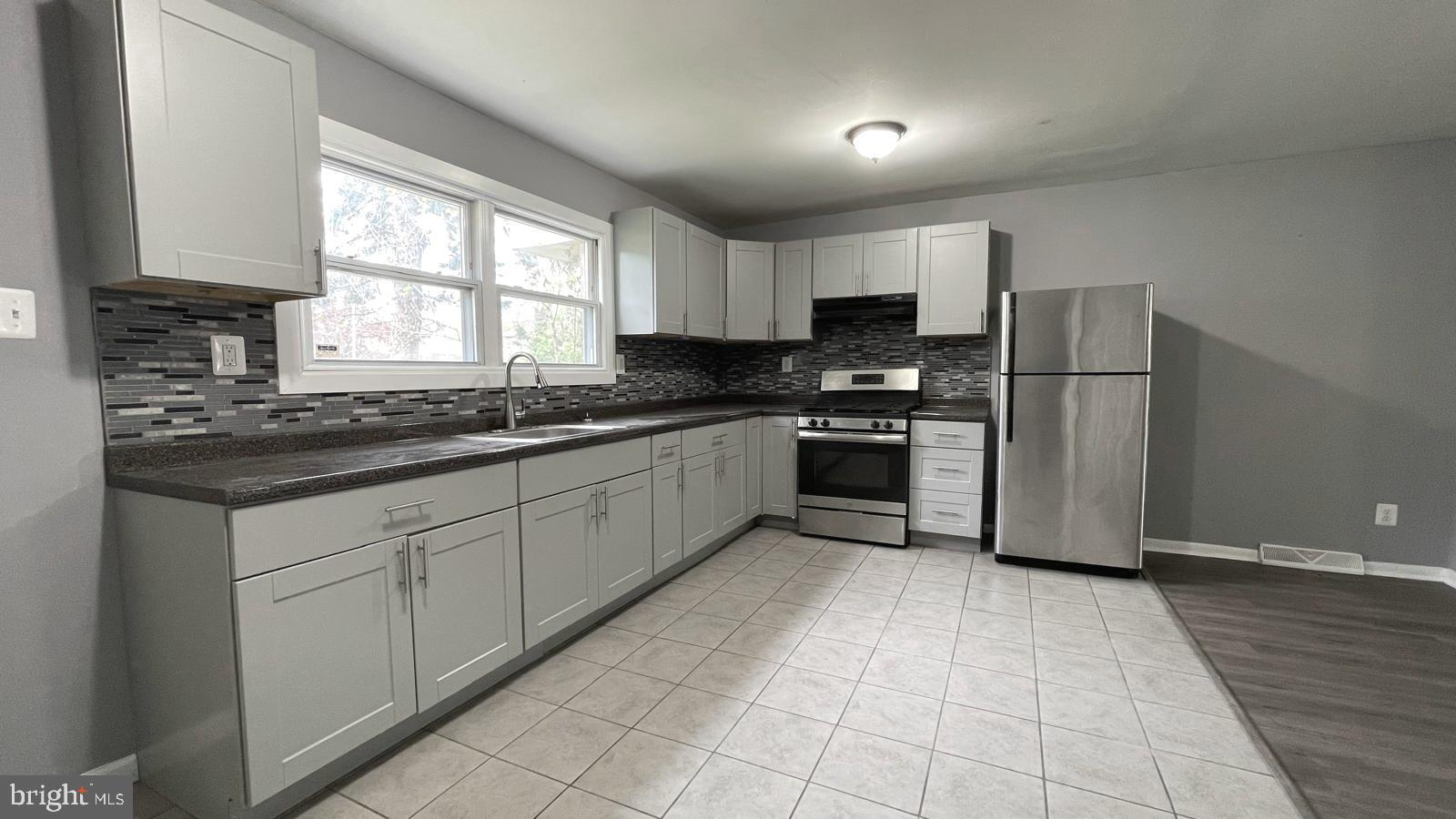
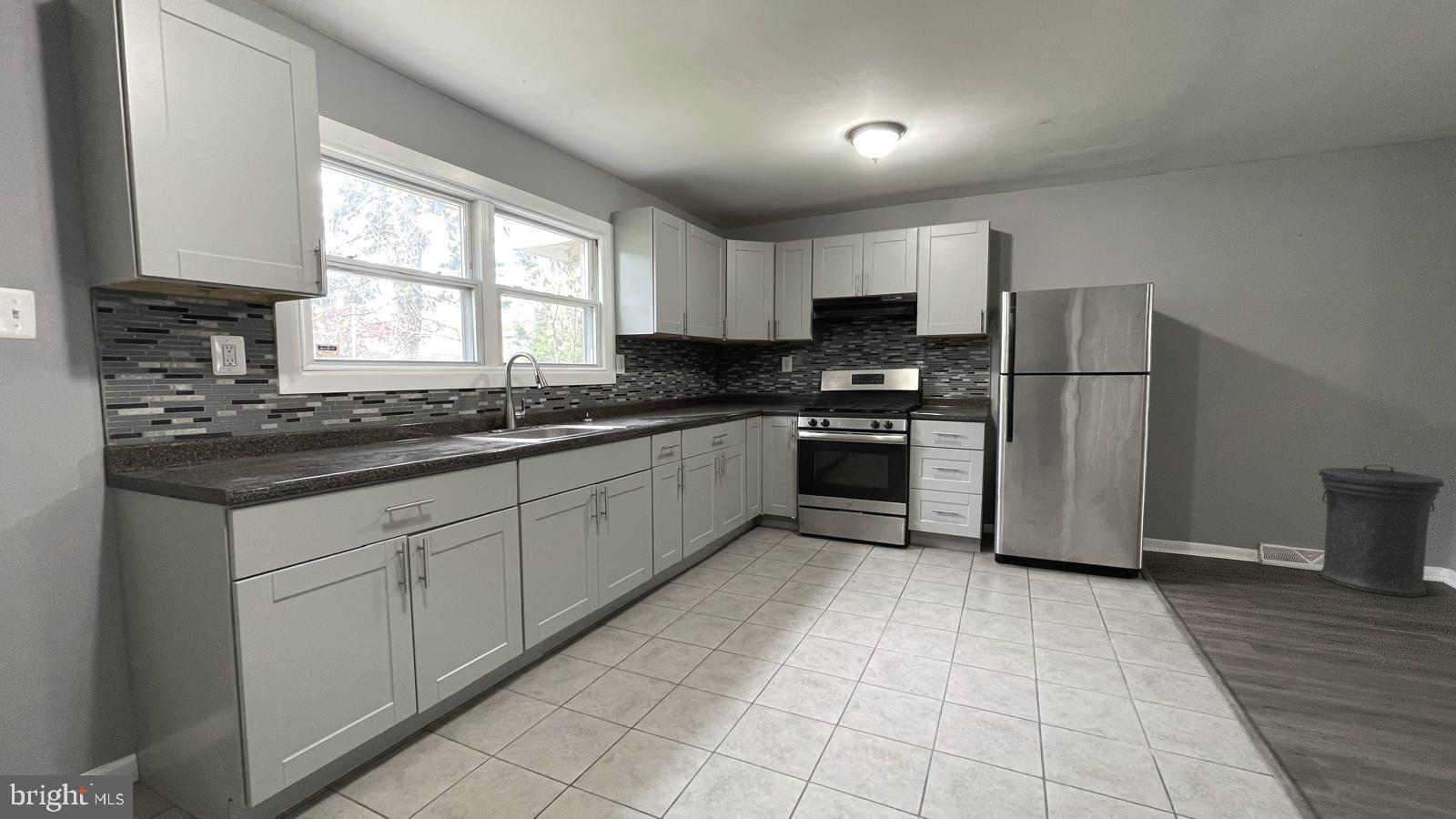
+ trash can [1317,464,1446,598]
